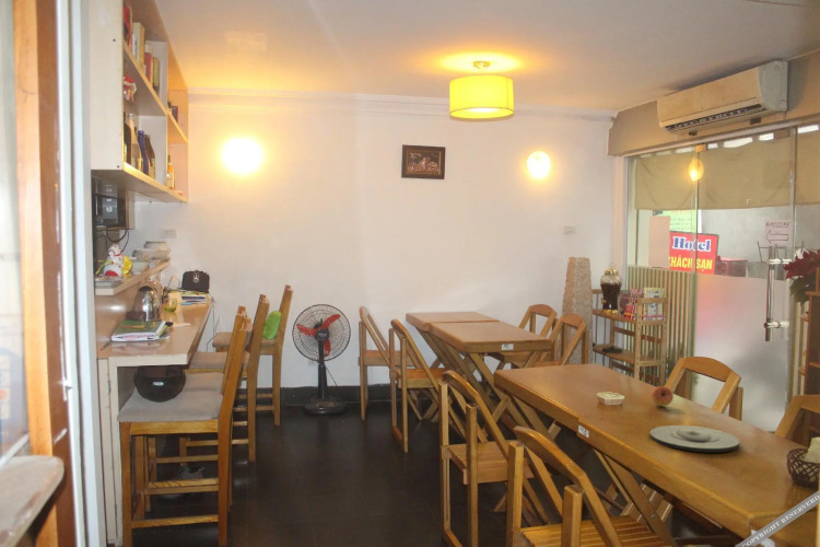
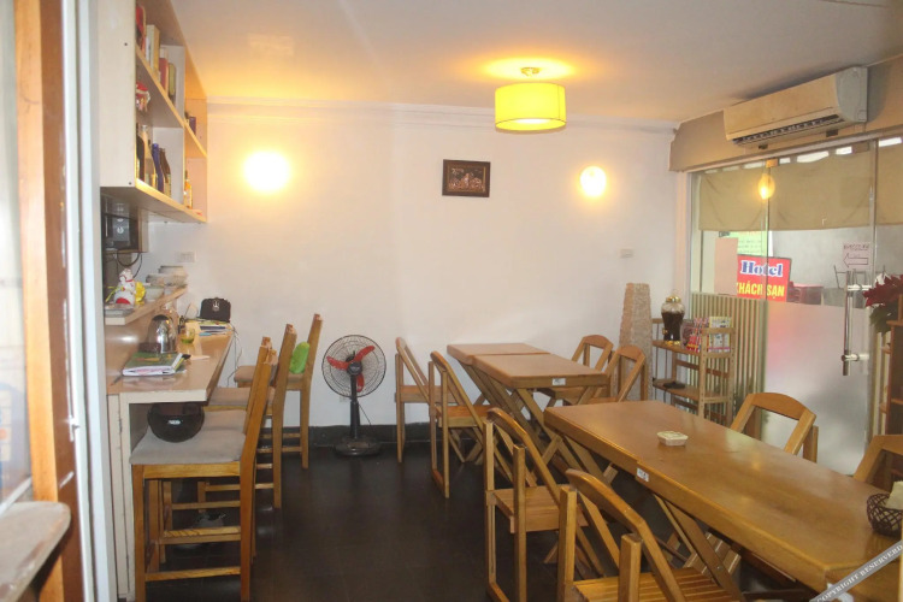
- plate [648,424,740,454]
- fruit [651,385,675,407]
